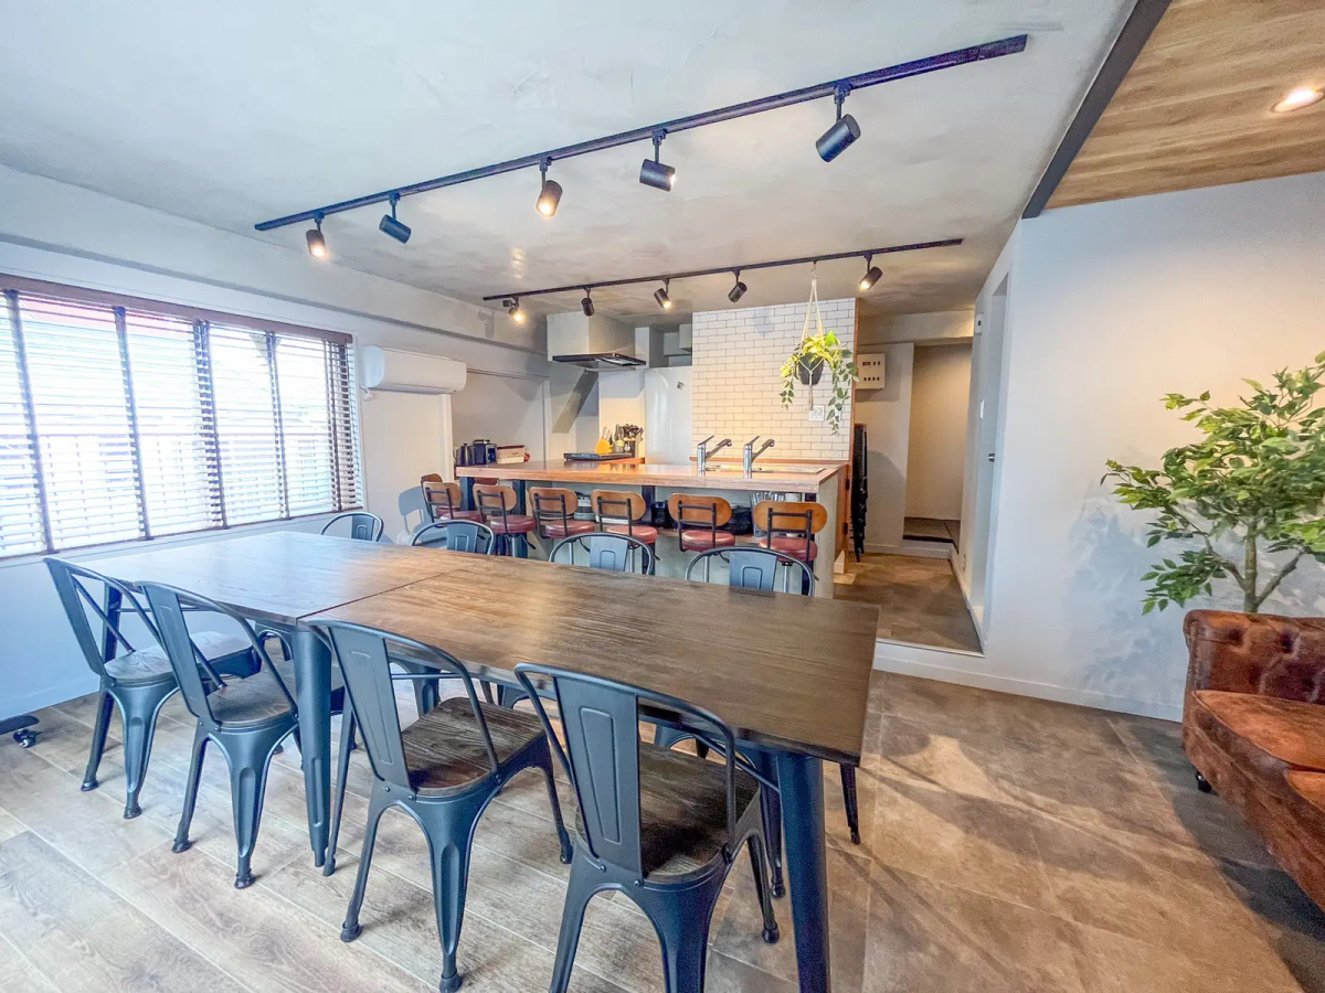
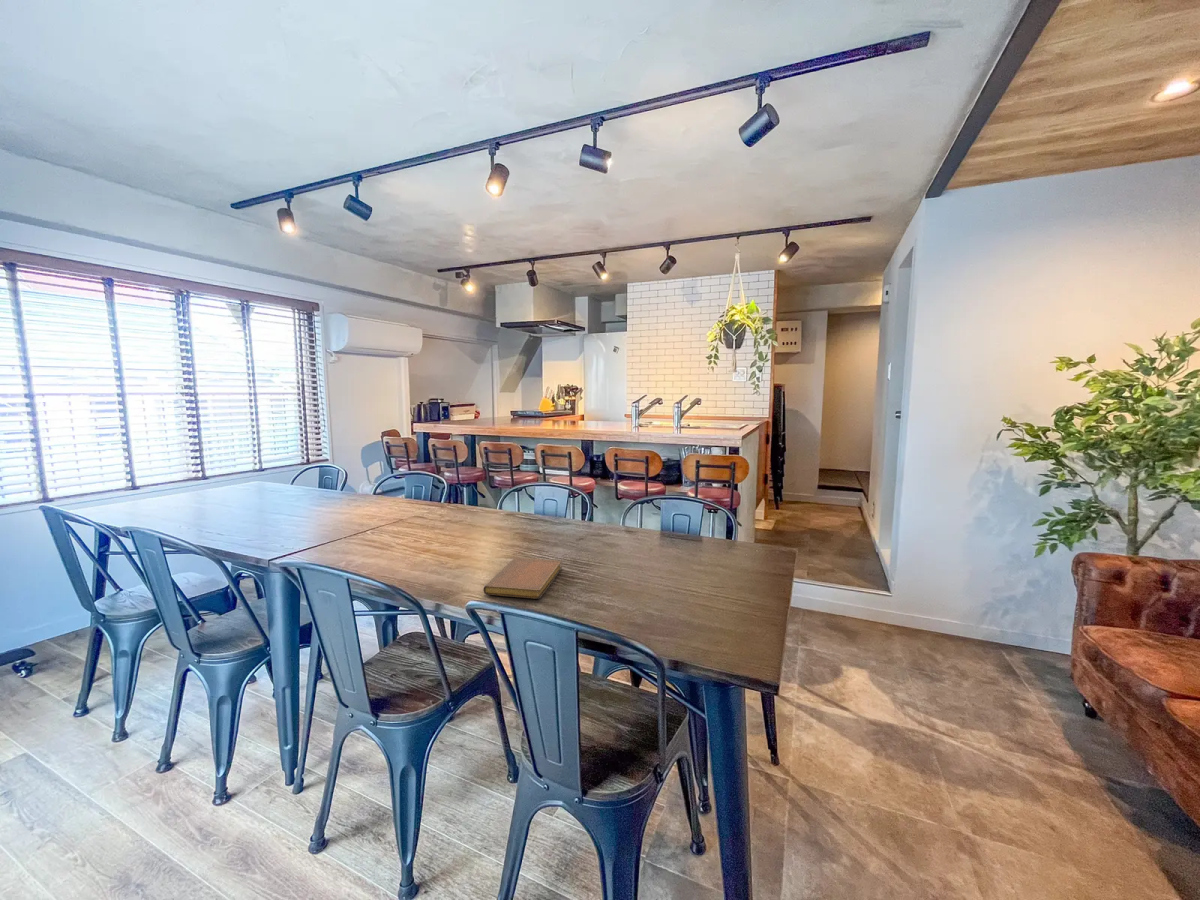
+ notebook [482,557,563,600]
